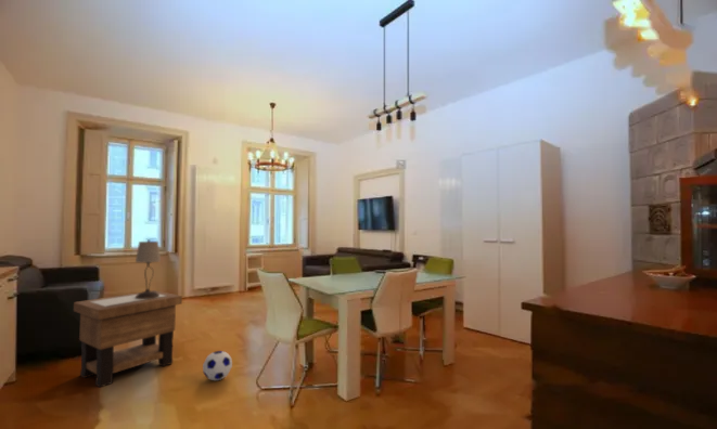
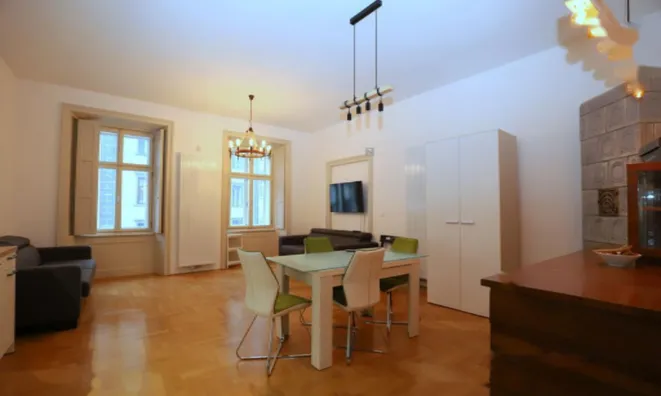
- table lamp [135,238,162,299]
- side table [73,289,183,389]
- soccer ball [202,350,233,381]
